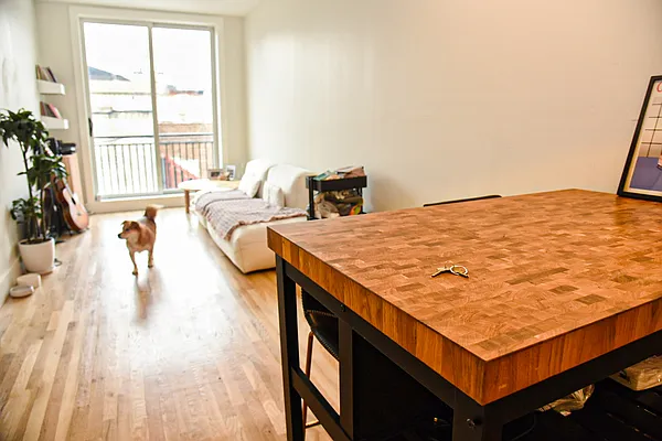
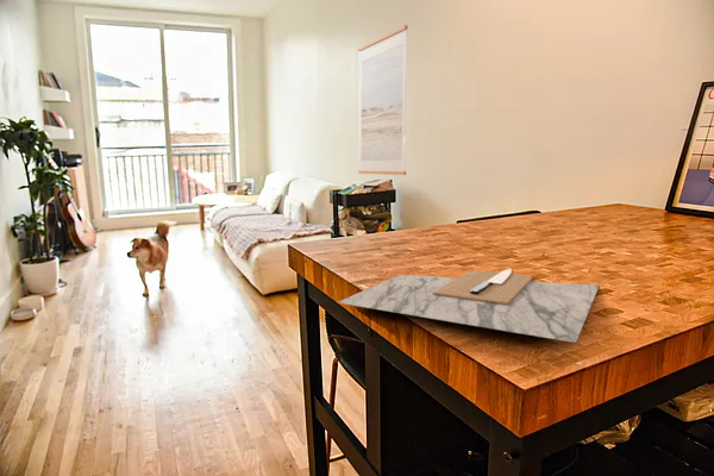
+ wall art [357,24,409,176]
+ cutting board [338,268,600,344]
